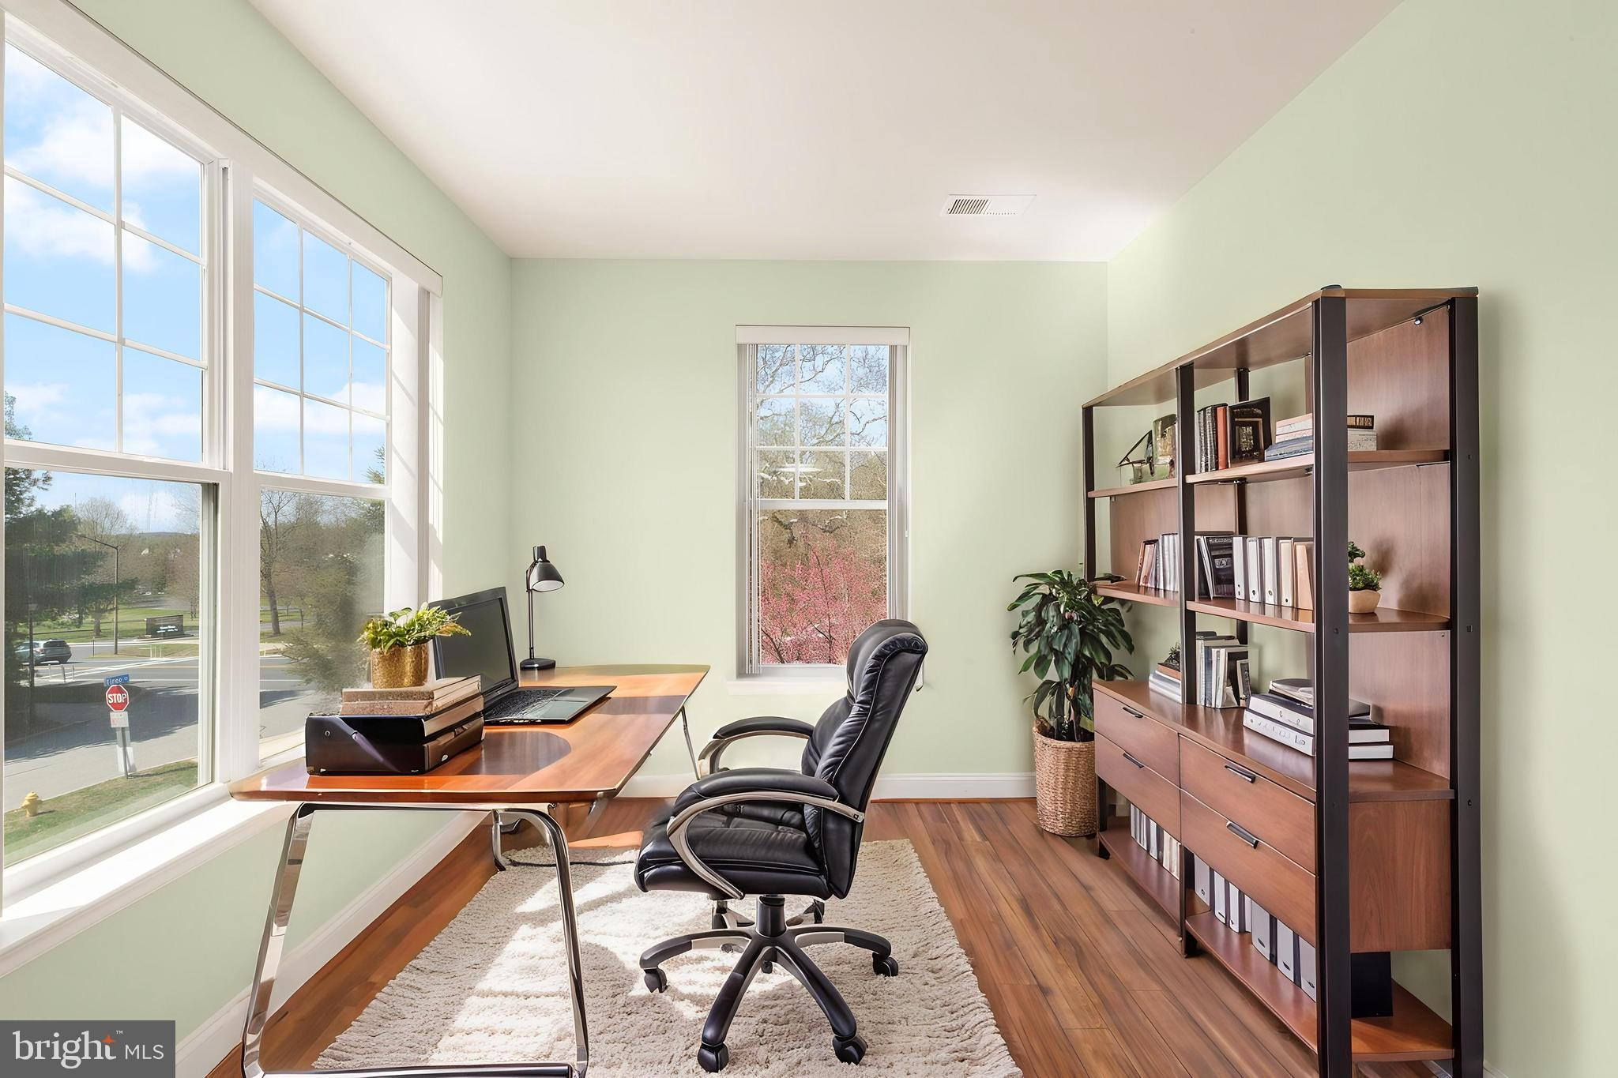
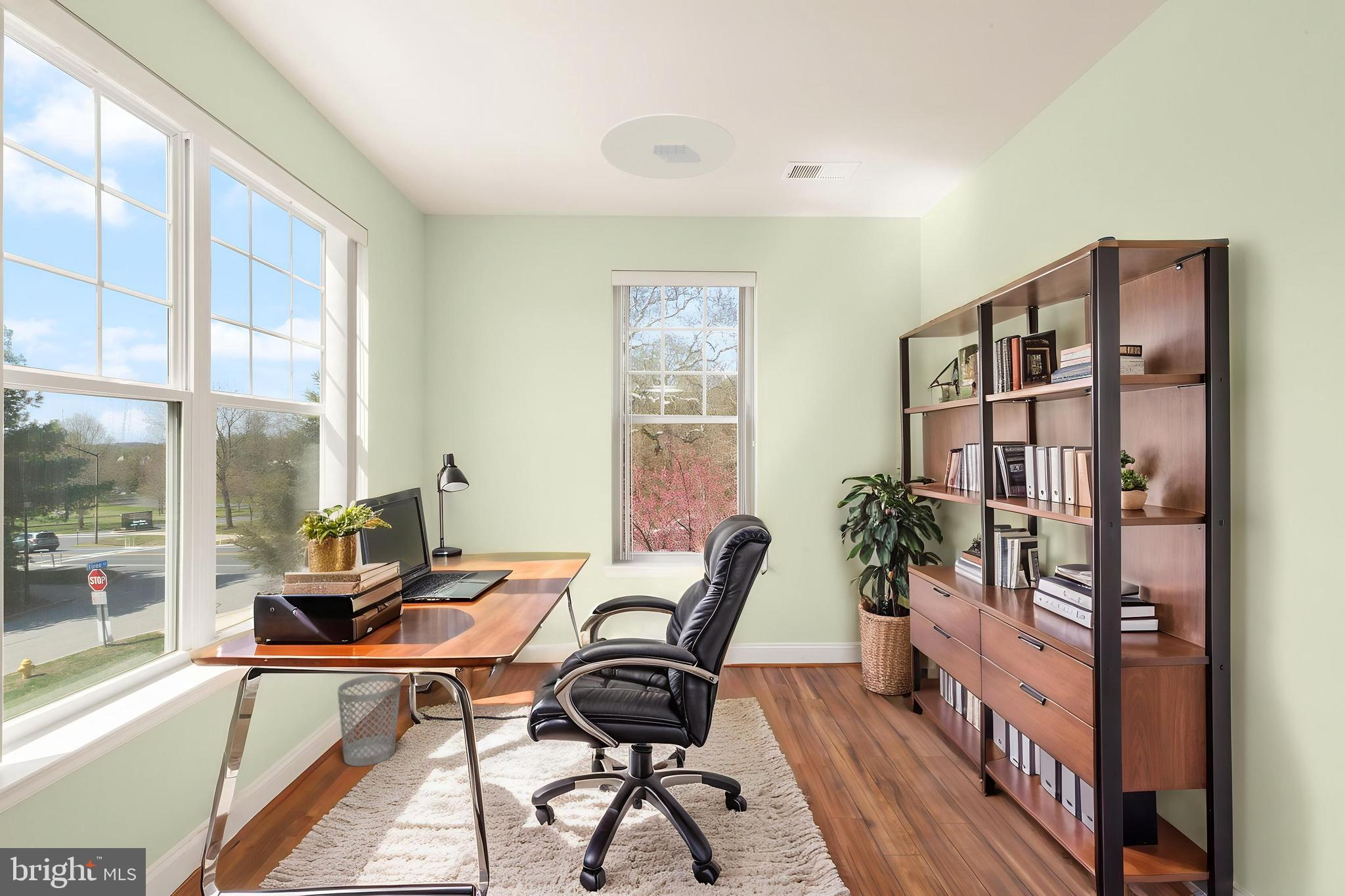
+ wastebasket [337,673,401,767]
+ ceiling light [599,113,736,179]
